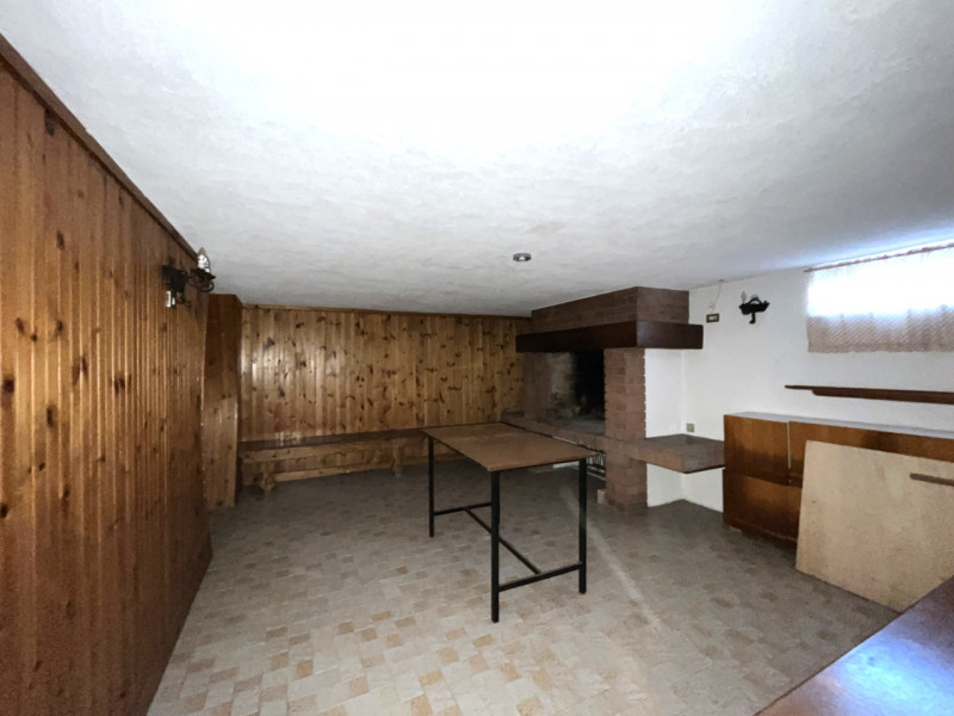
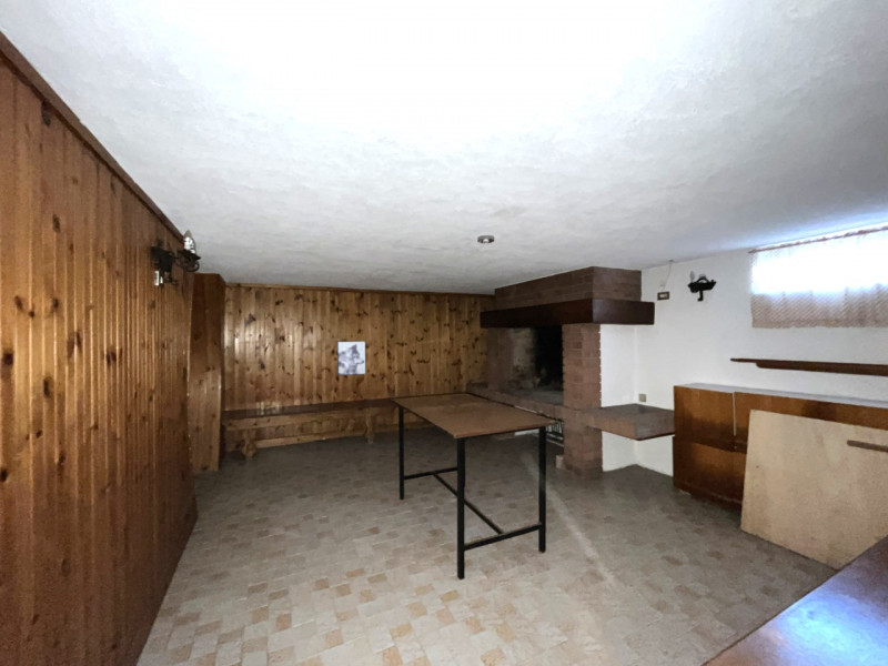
+ wall art [336,340,367,377]
